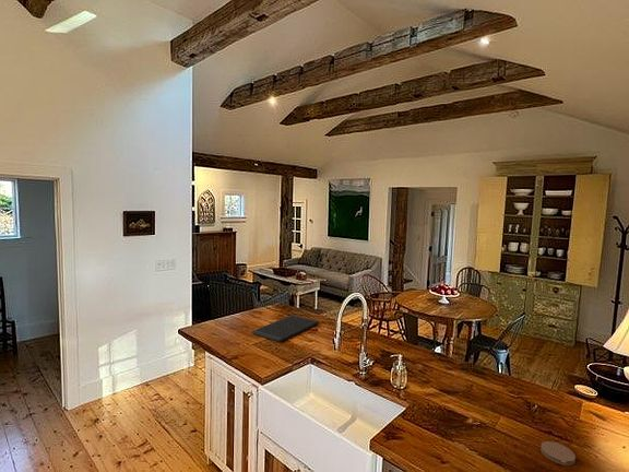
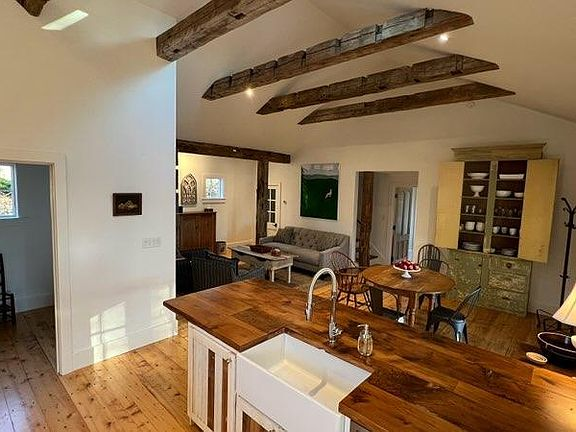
- coaster [539,440,577,467]
- cutting board [251,314,320,343]
